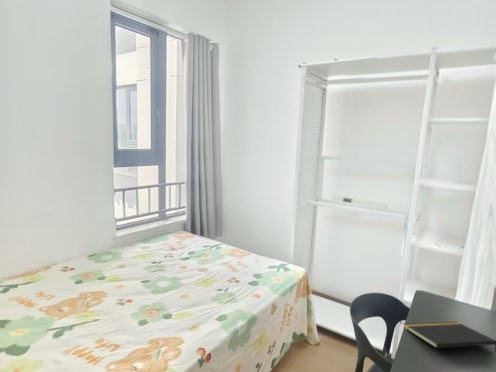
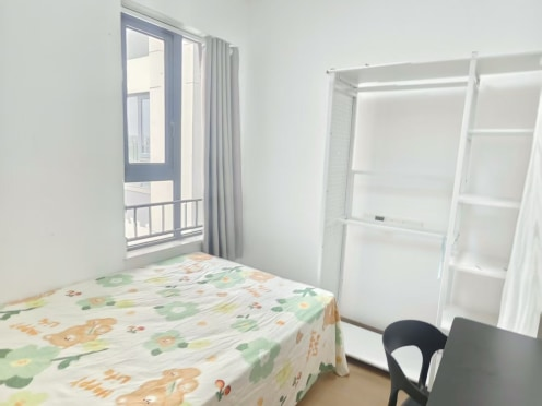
- notepad [403,321,496,353]
